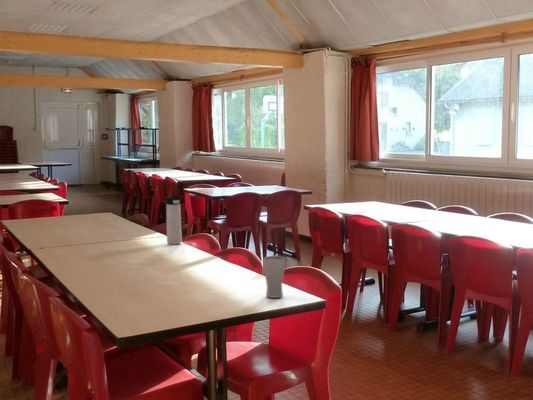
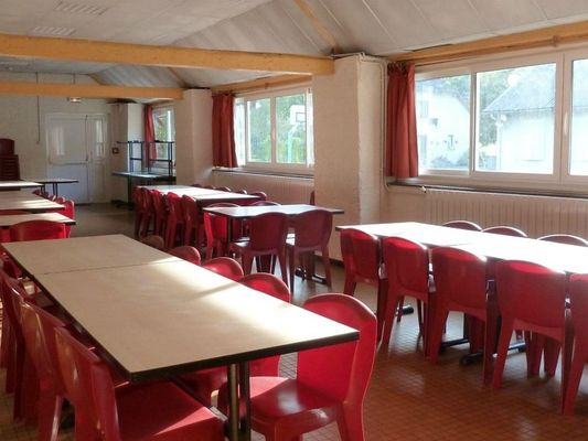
- thermos bottle [165,194,183,245]
- drinking glass [262,255,286,299]
